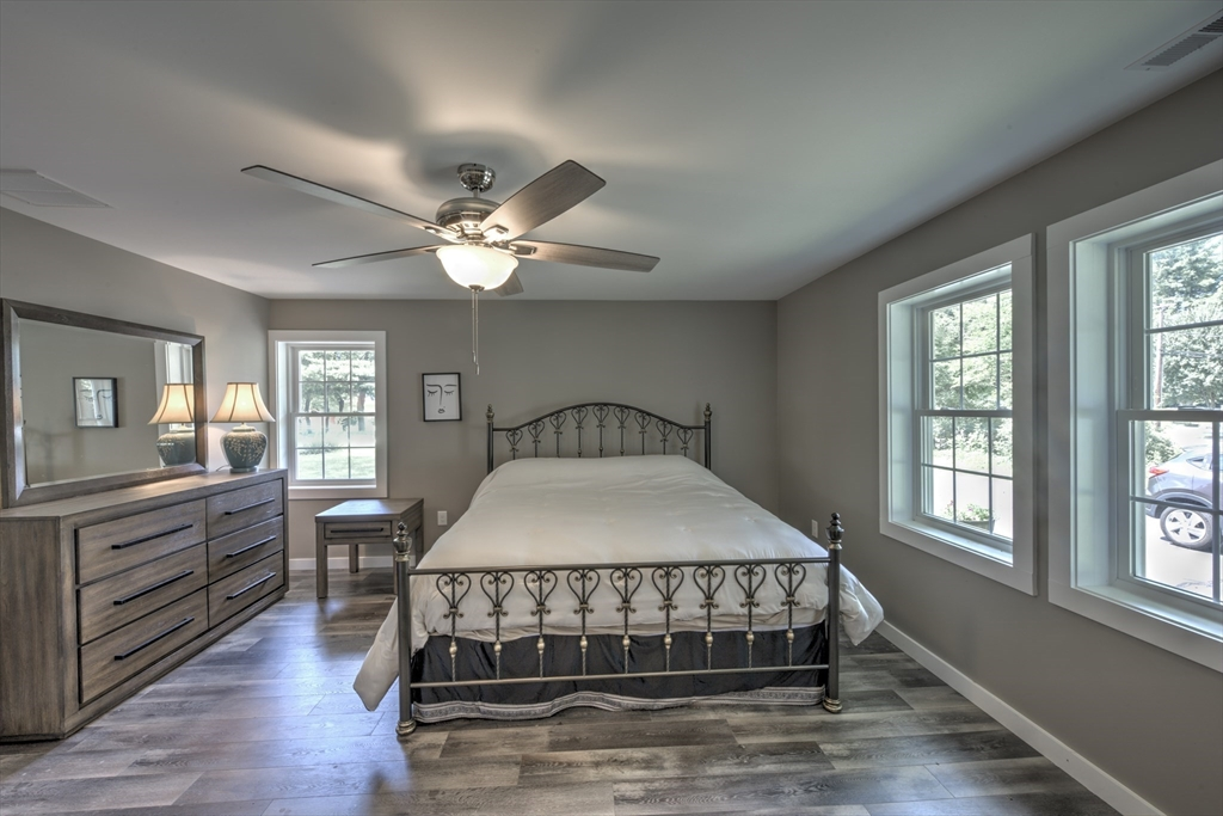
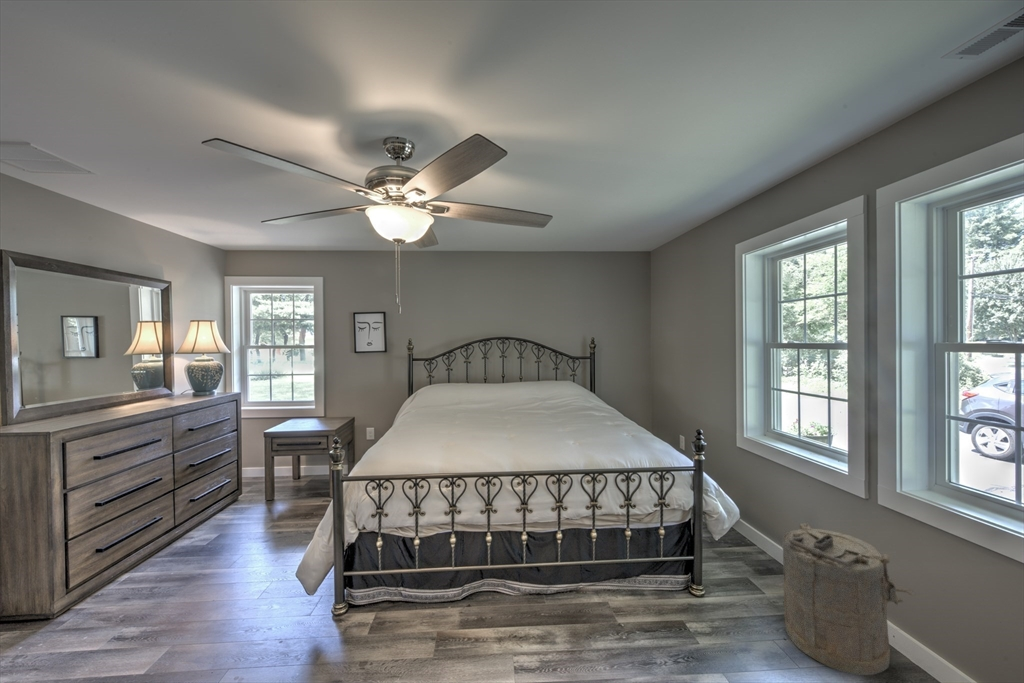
+ laundry hamper [781,522,916,676]
